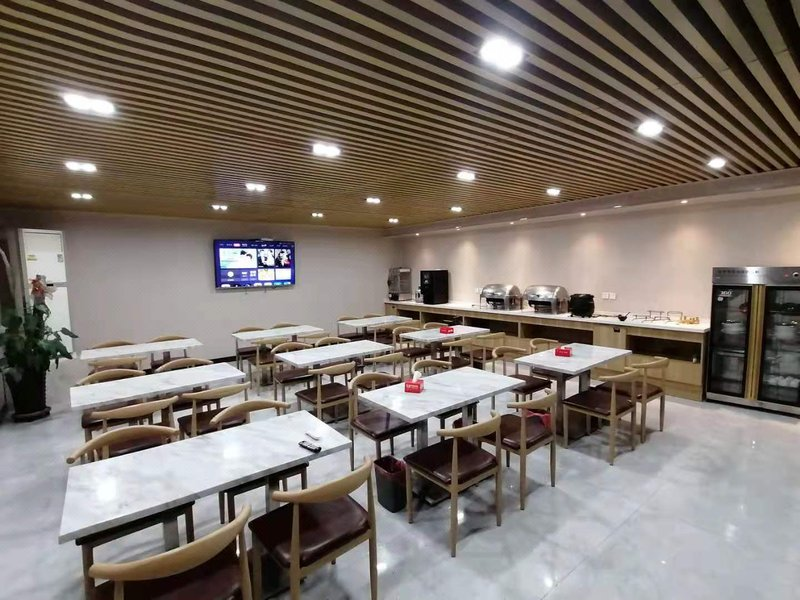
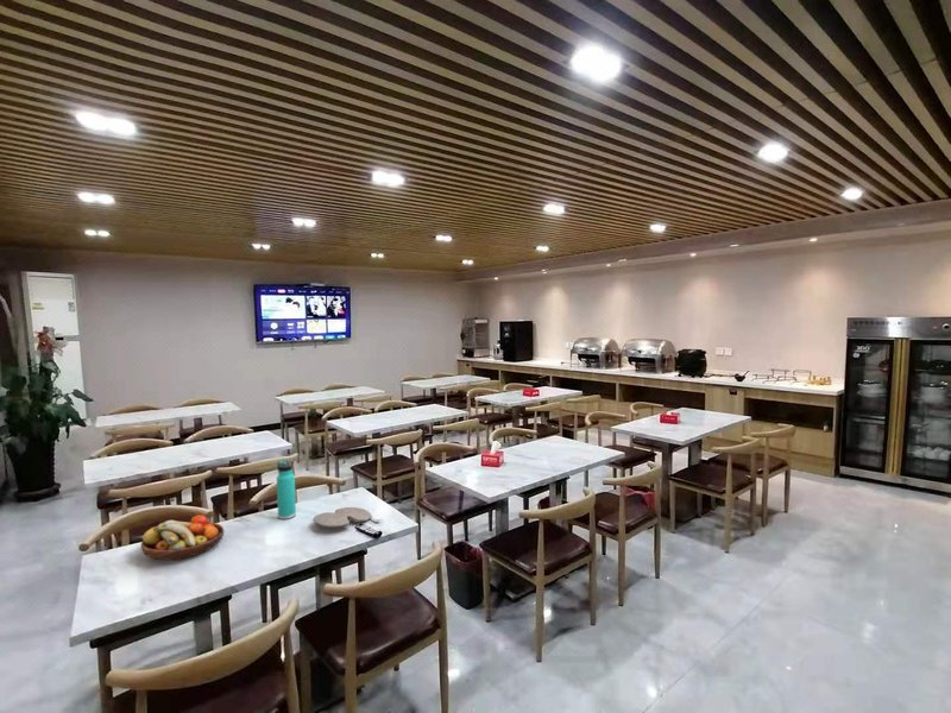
+ fruit bowl [140,513,225,561]
+ thermos bottle [276,459,297,520]
+ paint palette [311,506,373,529]
